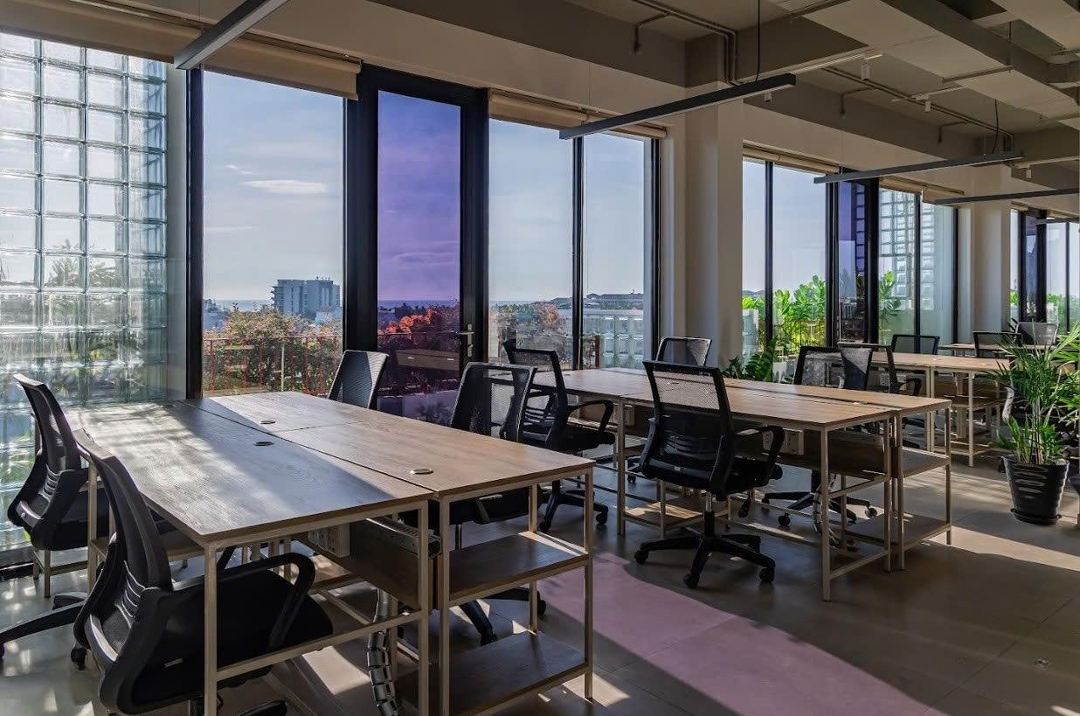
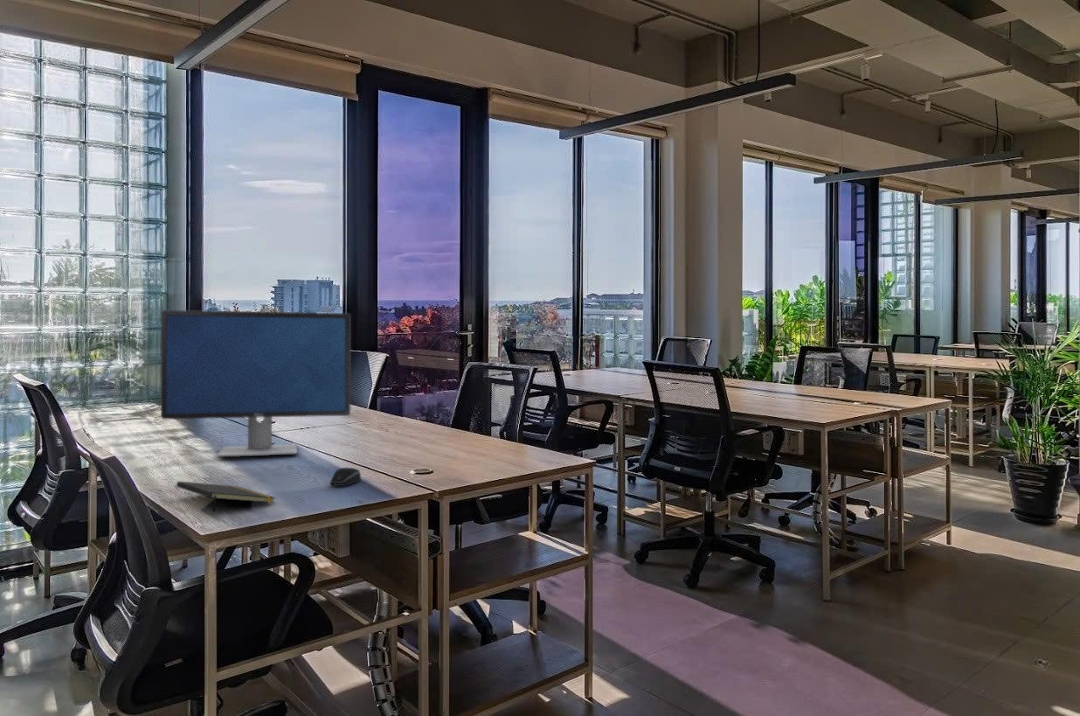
+ notepad [176,480,276,513]
+ computer mouse [329,467,362,487]
+ monitor [160,309,352,458]
